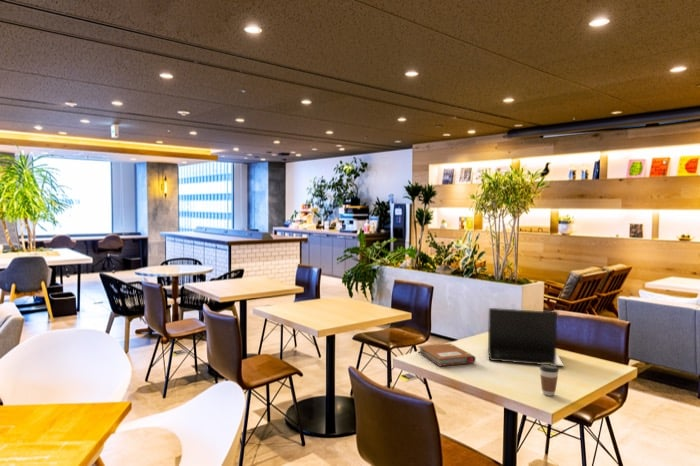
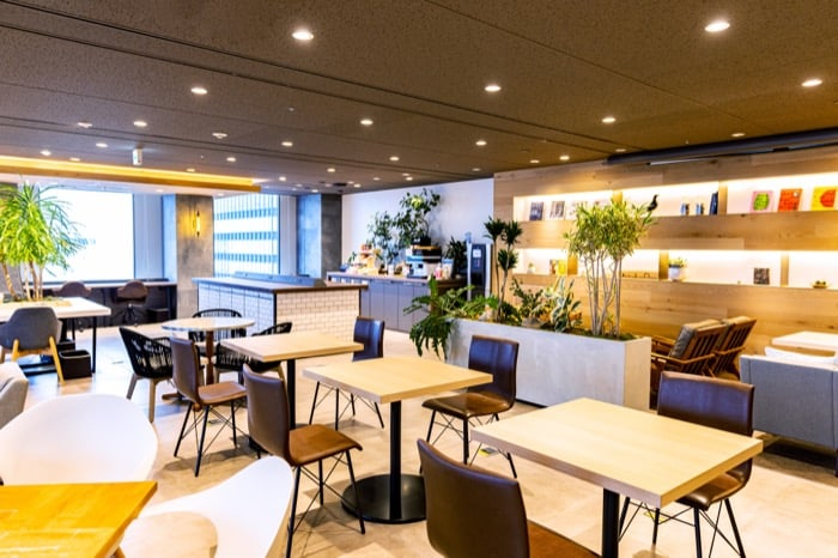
- laptop [487,307,565,367]
- coffee cup [539,364,559,397]
- notebook [417,343,477,367]
